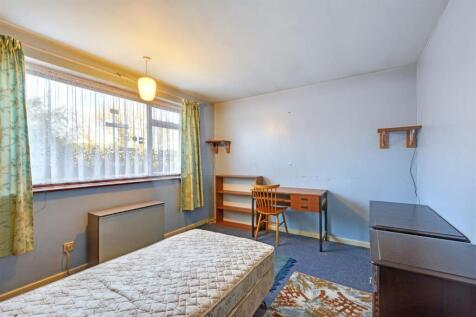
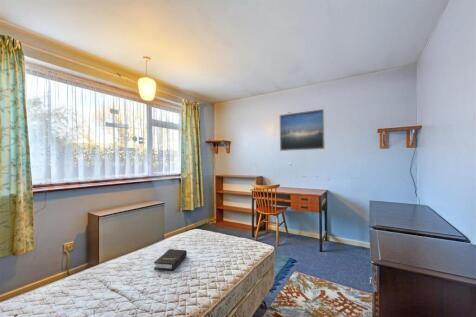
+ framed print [279,108,326,152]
+ hardback book [153,248,188,272]
